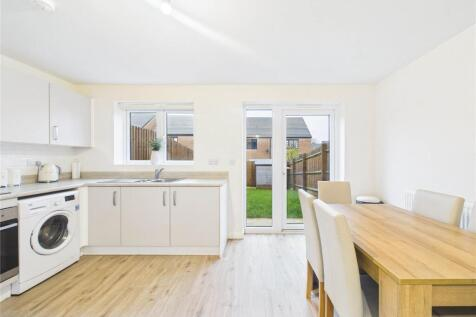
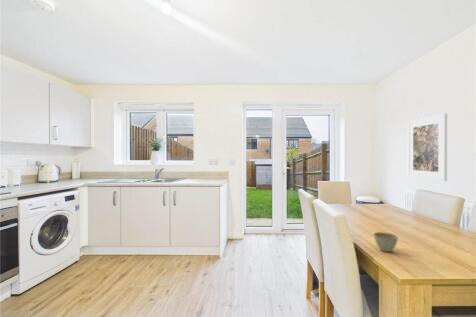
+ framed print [407,112,448,182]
+ flower pot [373,231,399,253]
